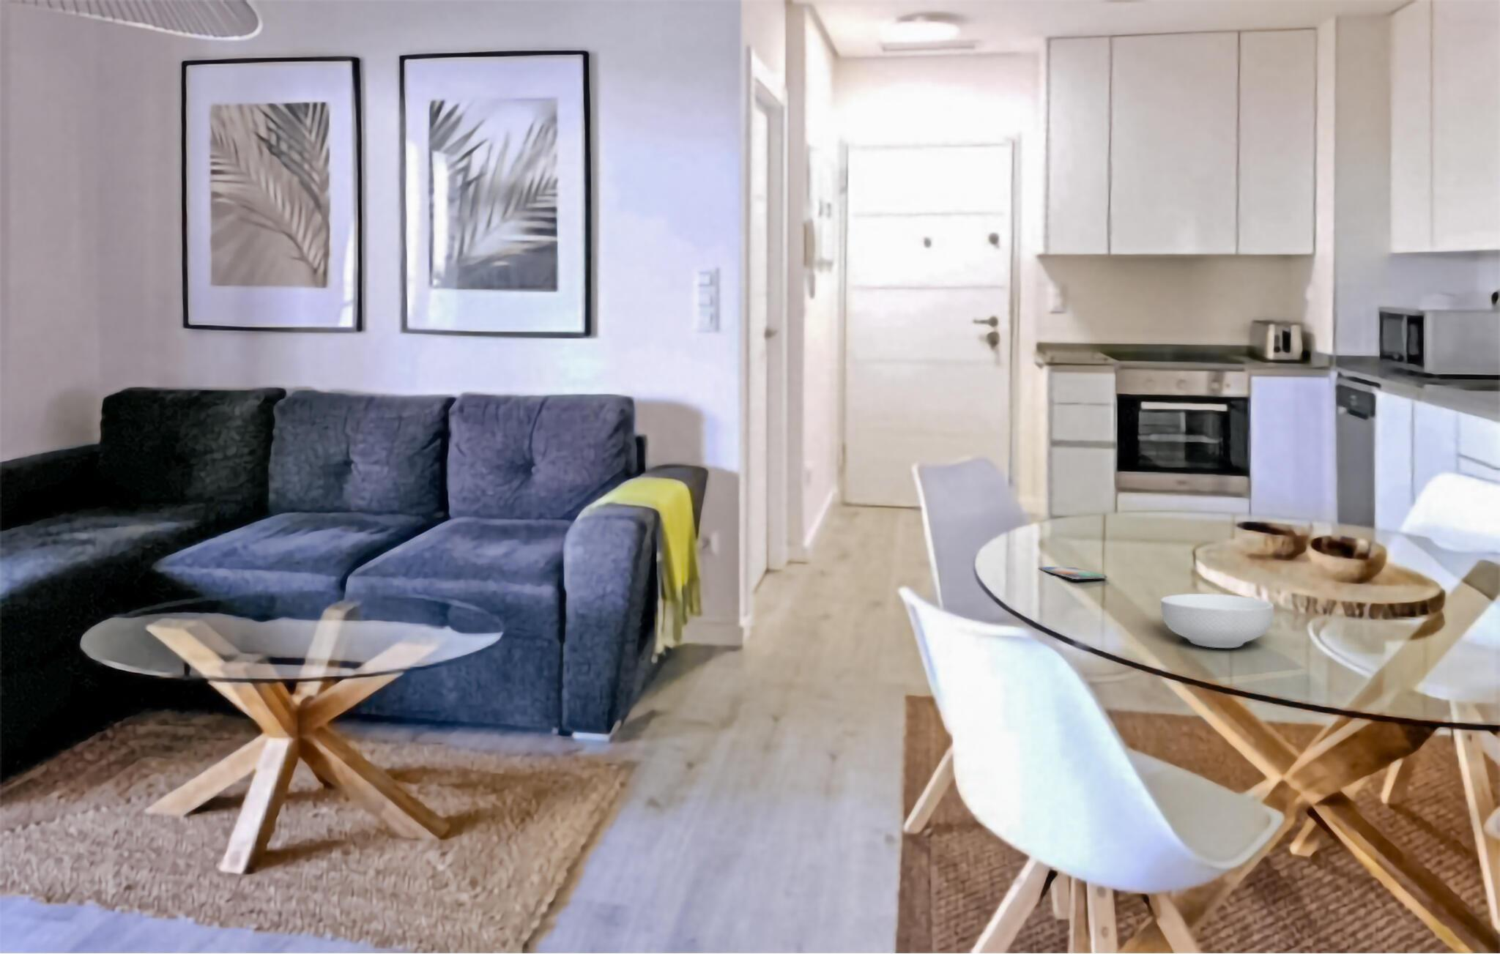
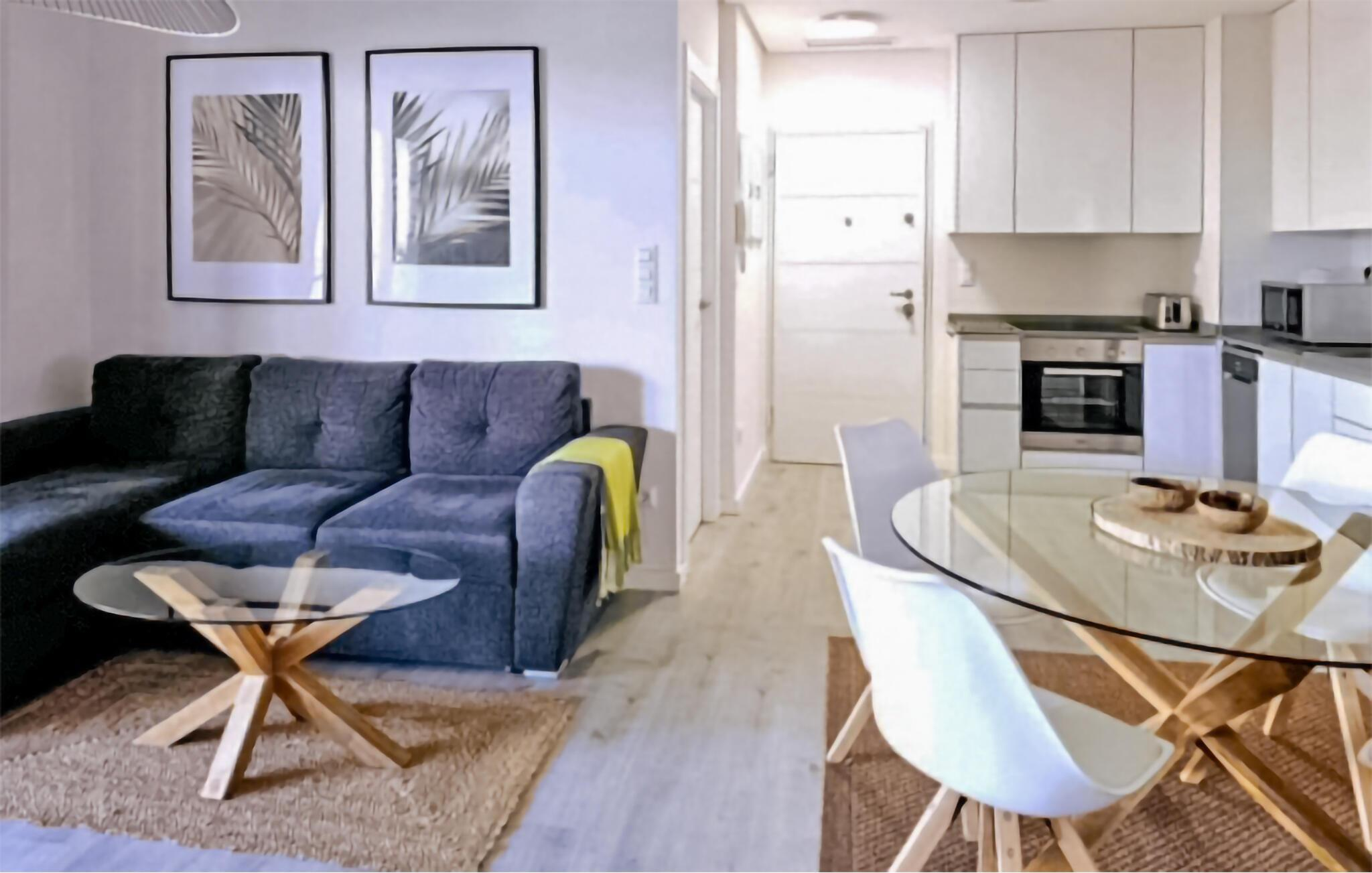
- smartphone [1038,566,1109,580]
- cereal bowl [1160,593,1275,649]
